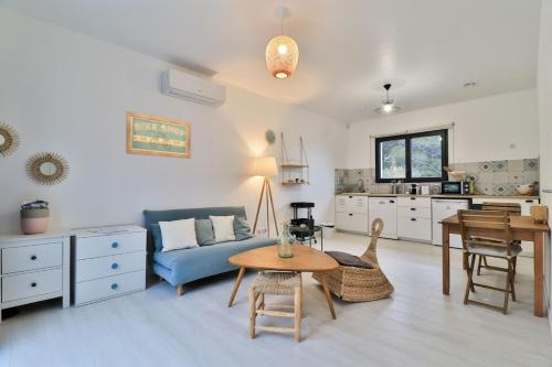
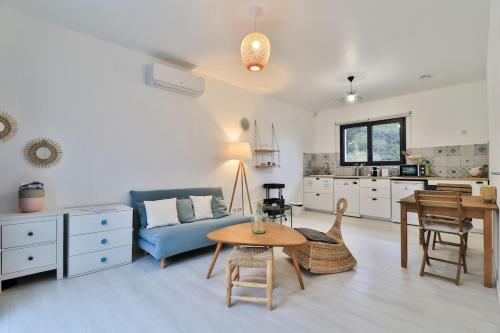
- wall art [125,110,192,160]
